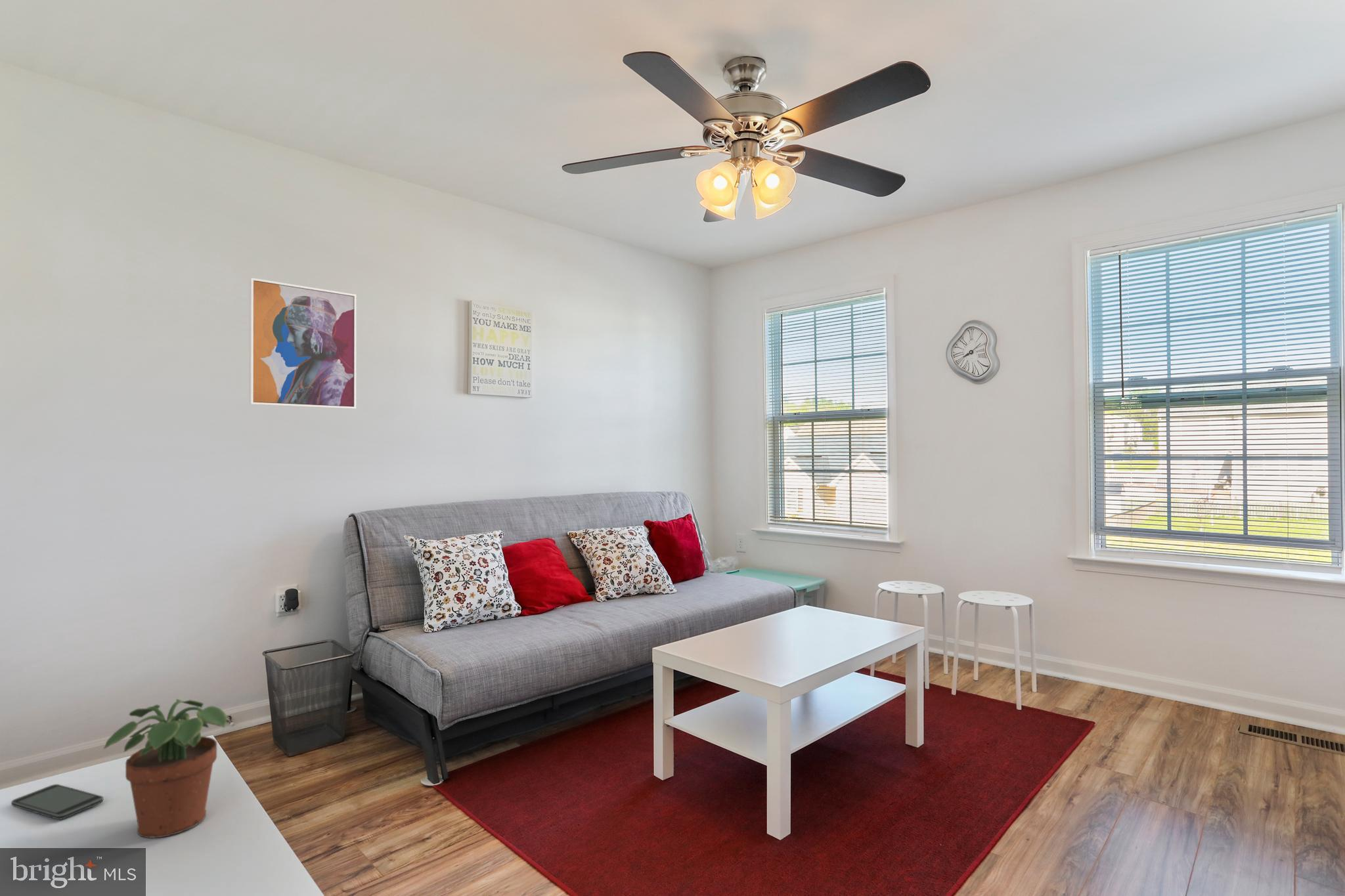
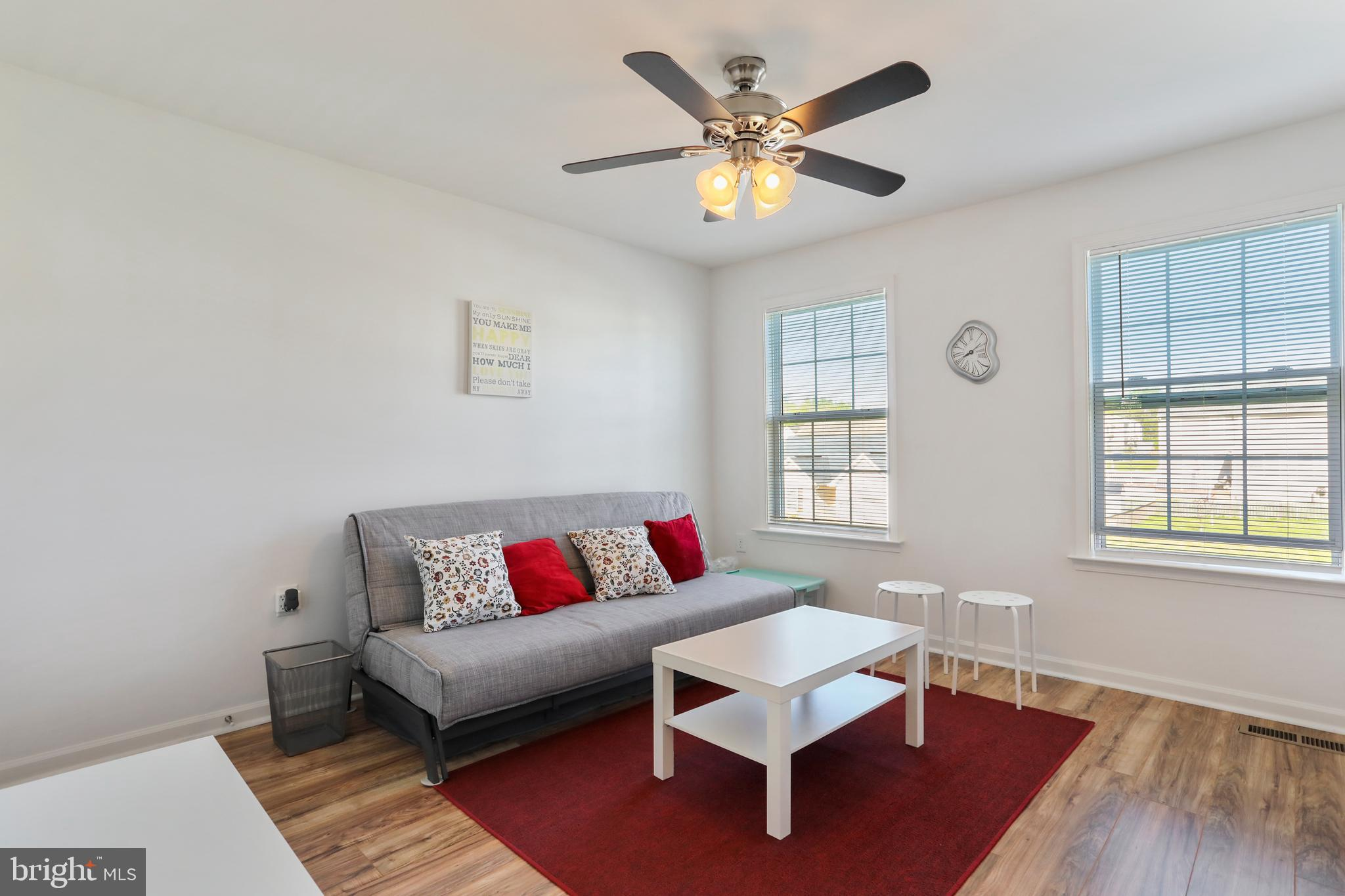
- smartphone [11,784,104,821]
- potted plant [102,698,228,839]
- wall art [248,277,357,410]
